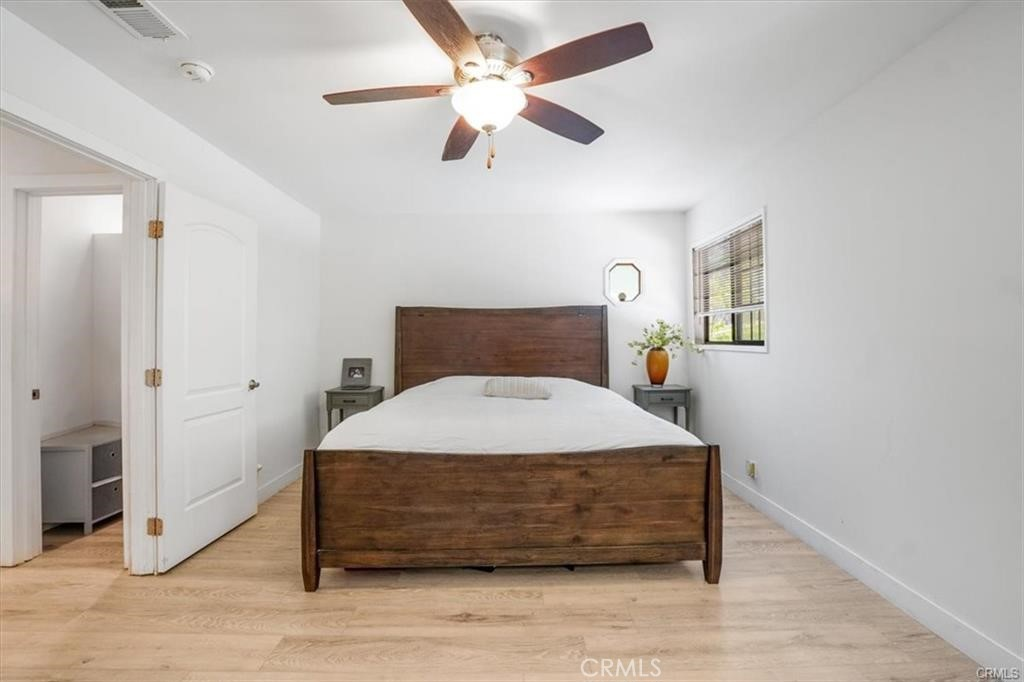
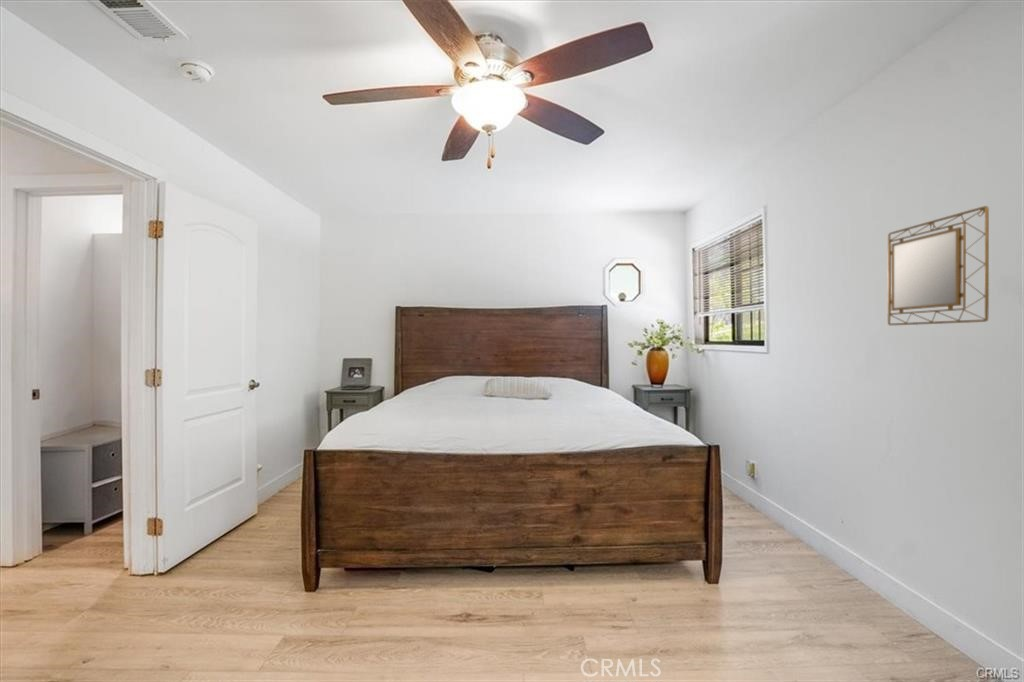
+ home mirror [887,205,990,326]
